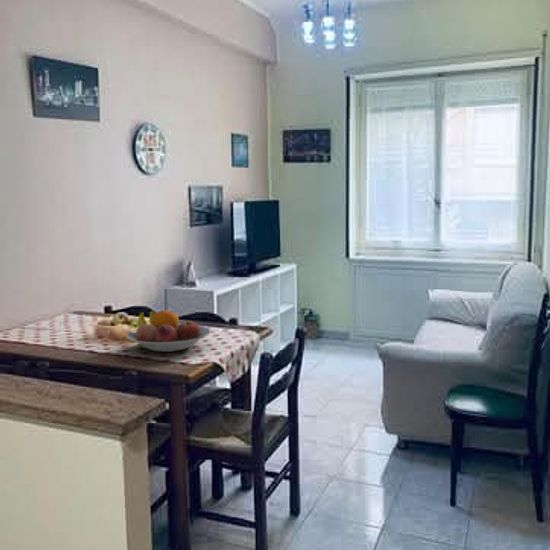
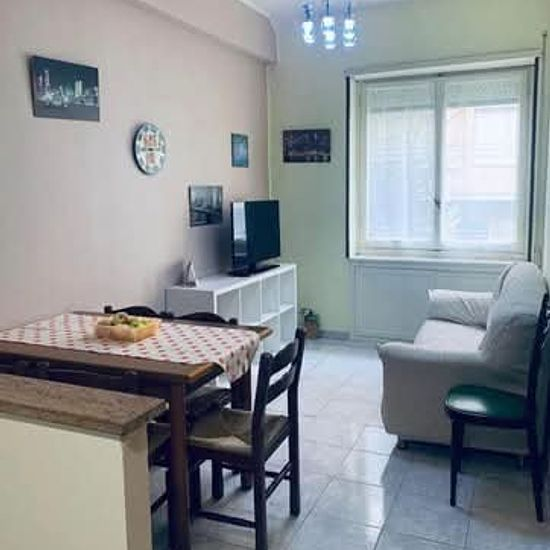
- fruit bowl [126,309,211,353]
